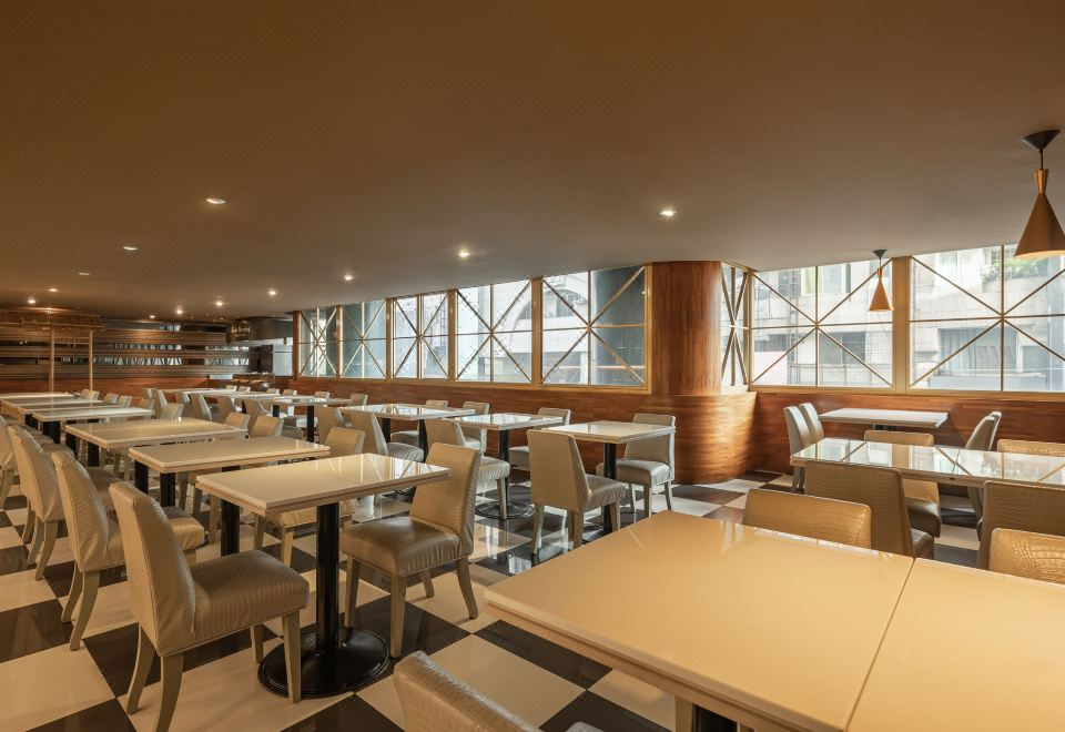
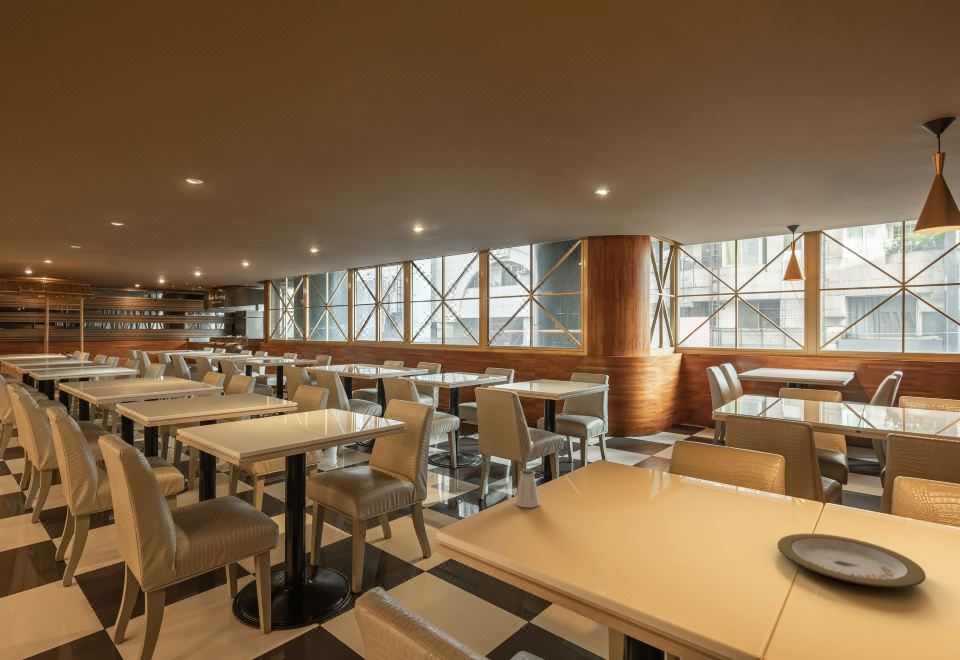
+ saltshaker [514,468,541,509]
+ plate [777,533,927,589]
